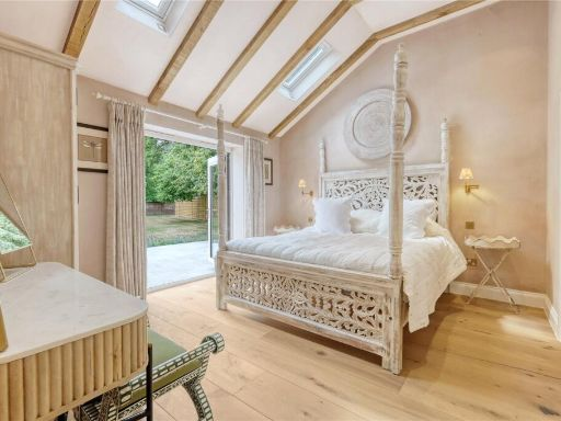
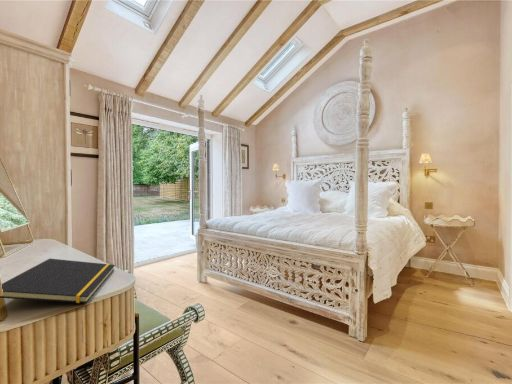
+ notepad [0,258,116,304]
